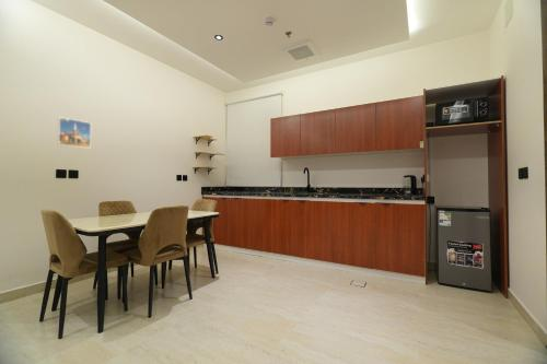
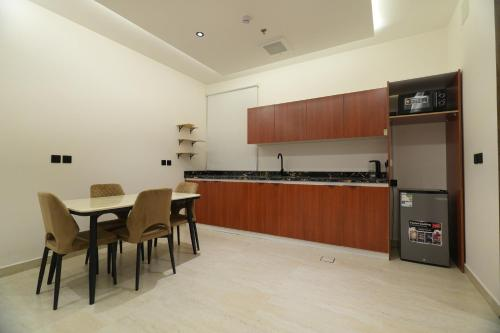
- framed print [57,116,92,150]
